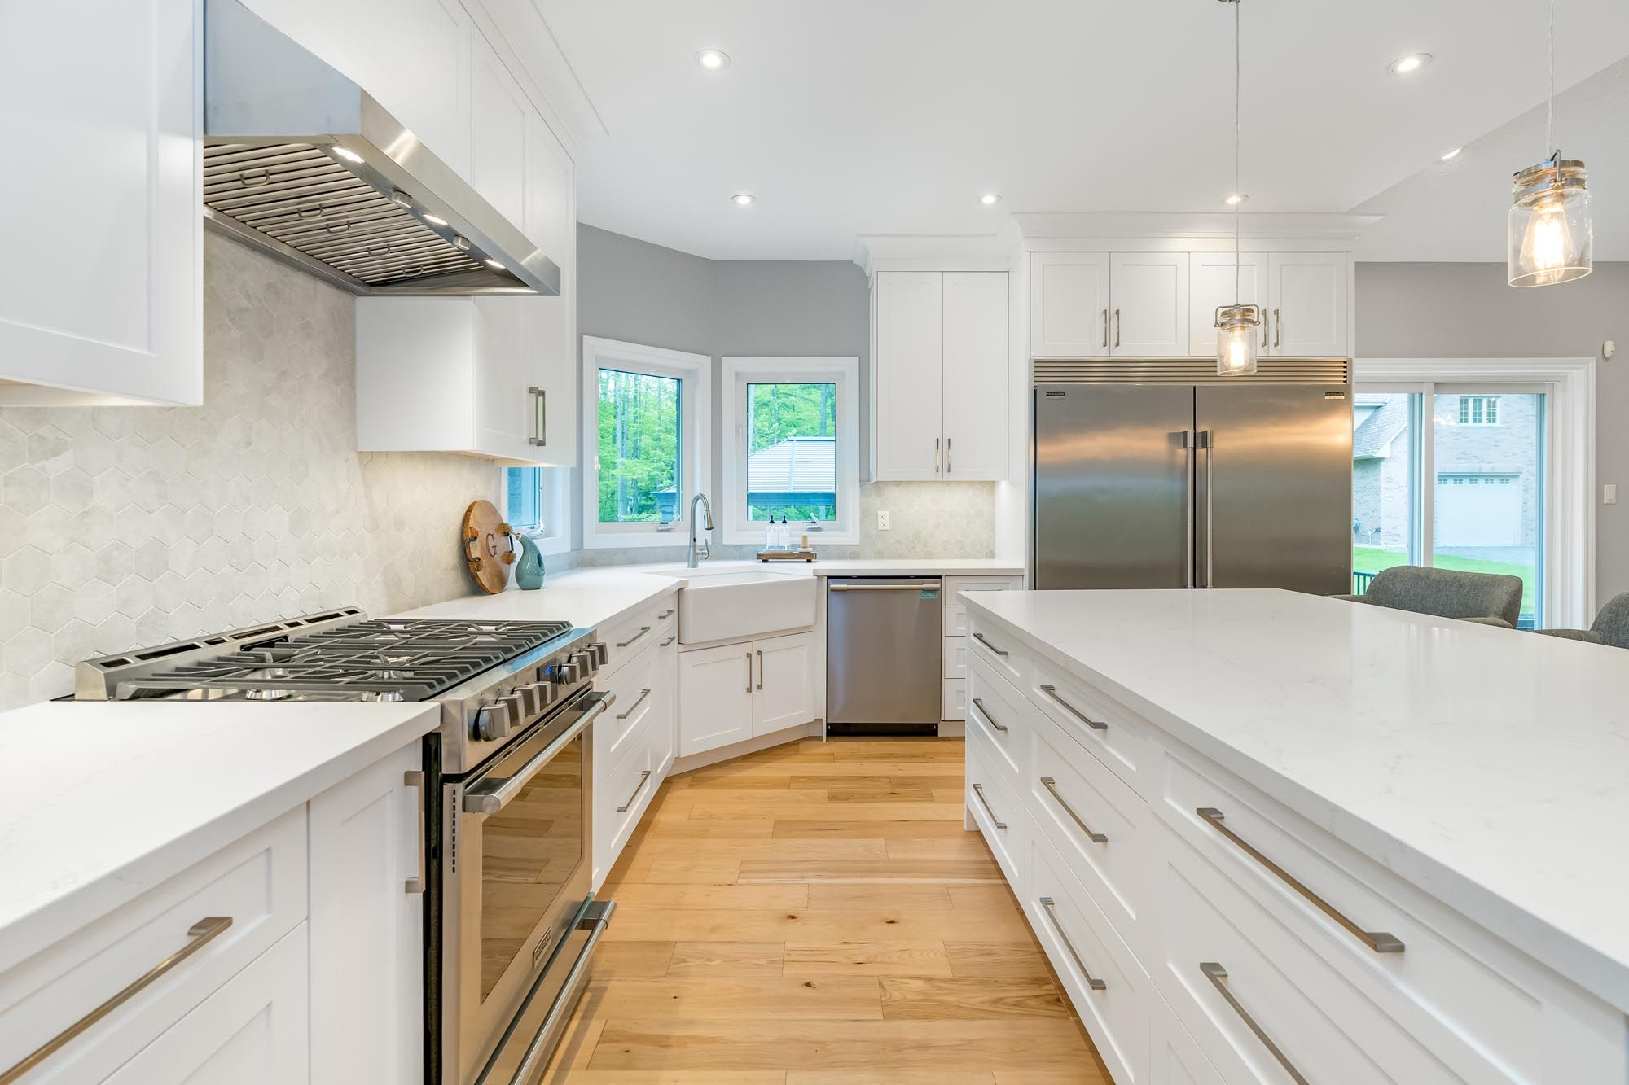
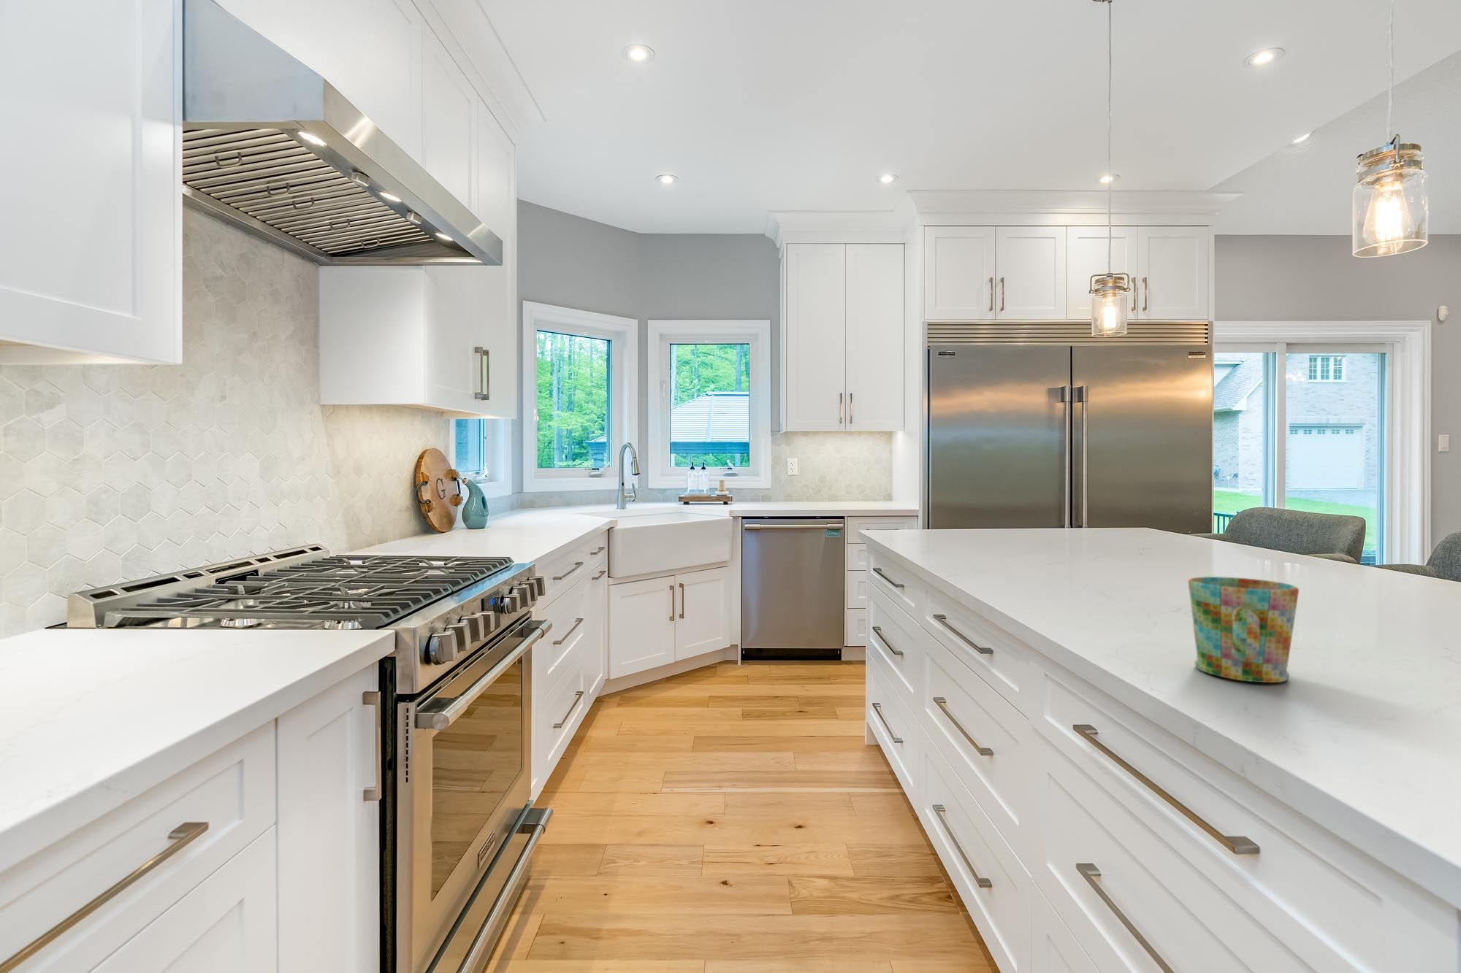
+ mug [1187,576,1299,683]
